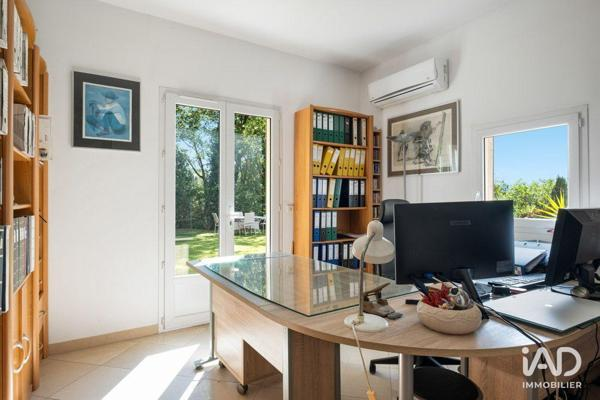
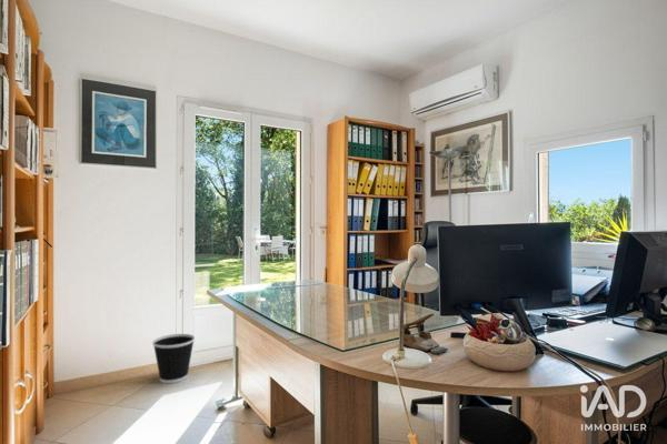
+ wastebasket [151,333,196,384]
